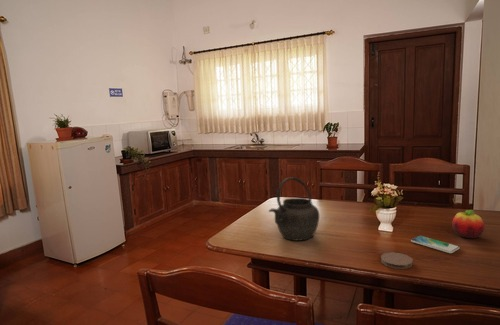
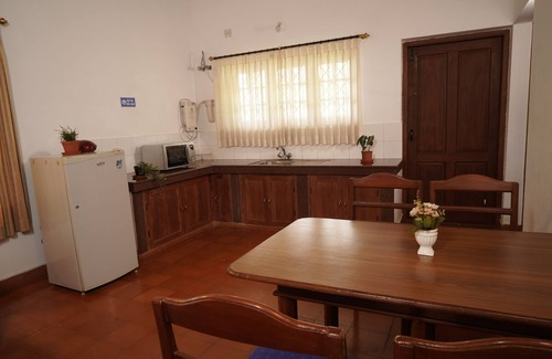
- fruit [451,209,485,239]
- coaster [380,252,414,270]
- smartphone [410,235,461,254]
- kettle [268,176,320,242]
